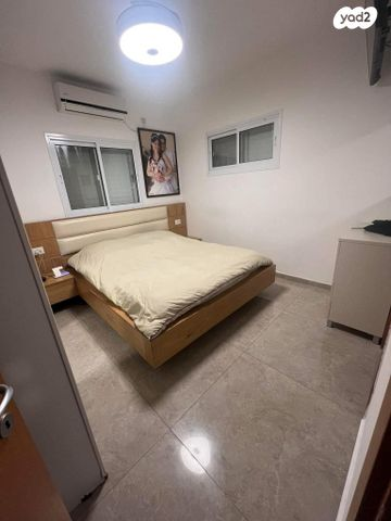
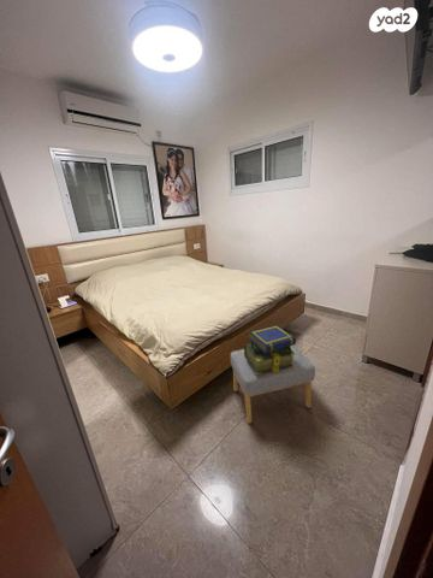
+ stack of books [243,324,297,374]
+ footstool [230,344,316,424]
